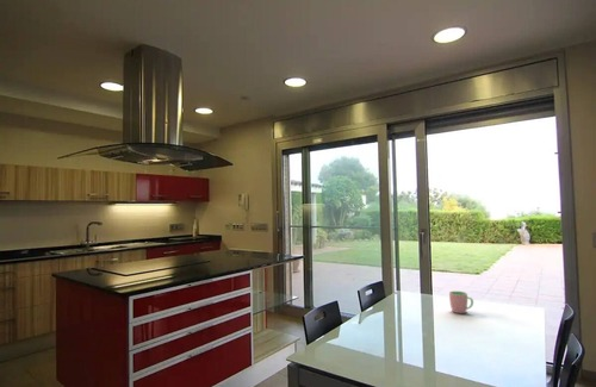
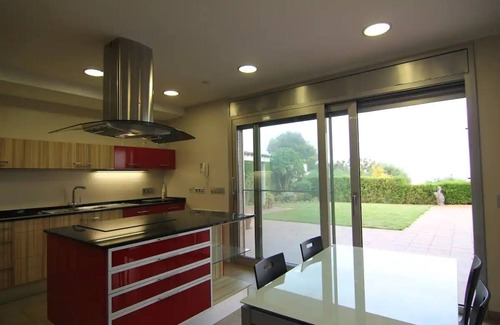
- cup [448,291,474,314]
